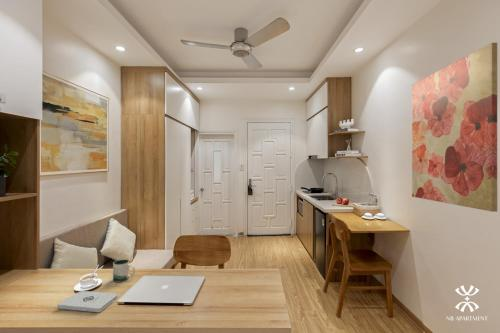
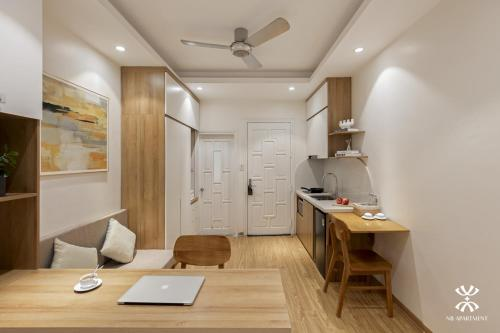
- wall art [411,42,498,213]
- mug [112,258,136,283]
- notepad [57,290,119,313]
